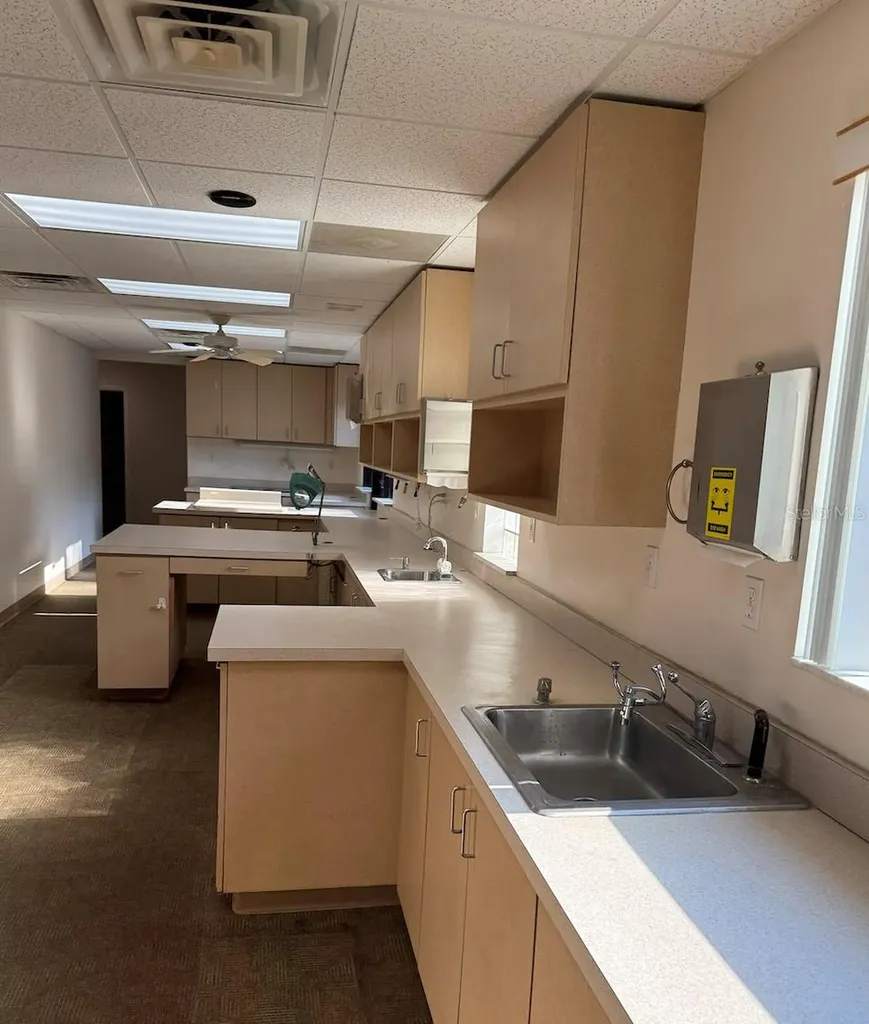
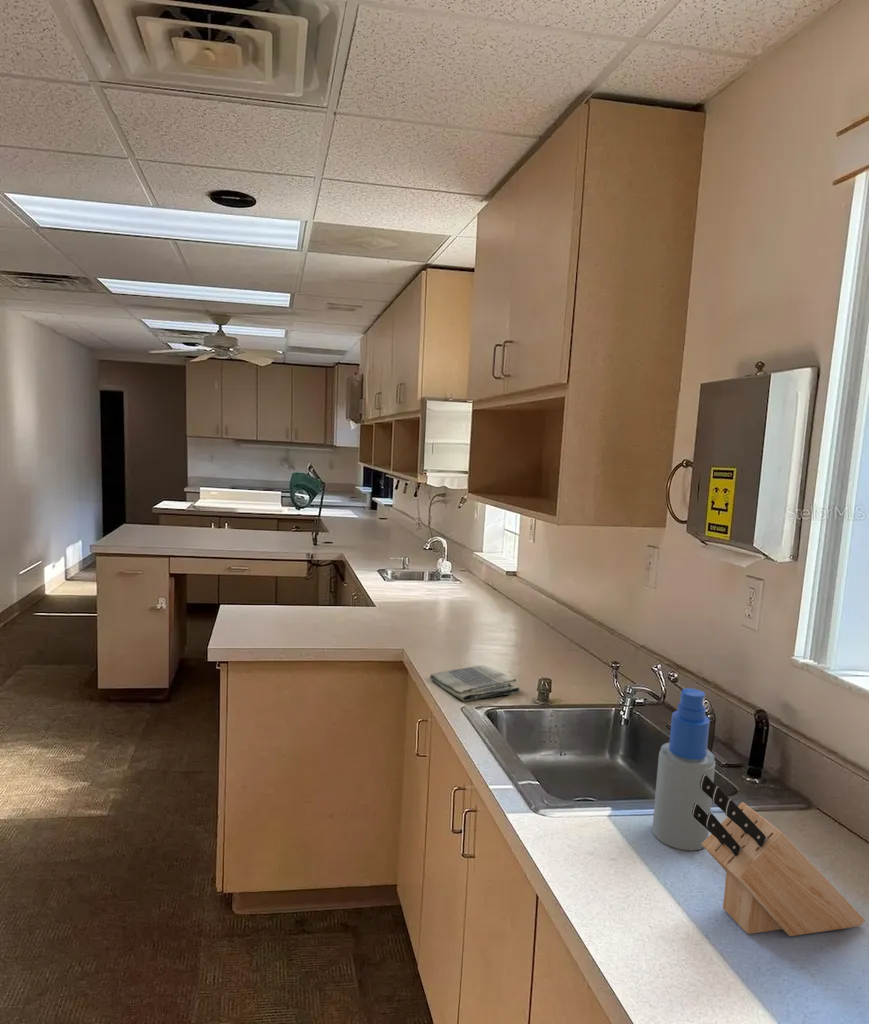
+ knife block [692,774,866,937]
+ spray bottle [651,687,716,851]
+ dish towel [429,665,521,703]
